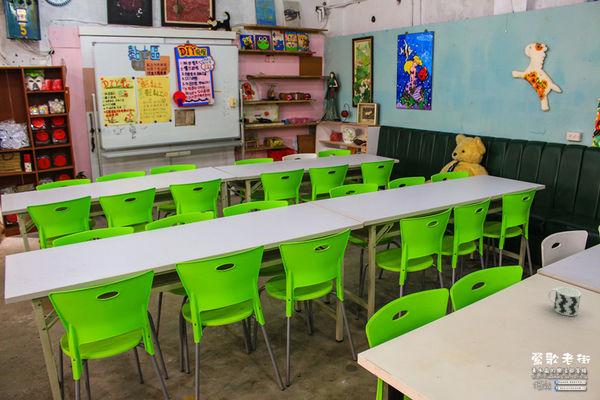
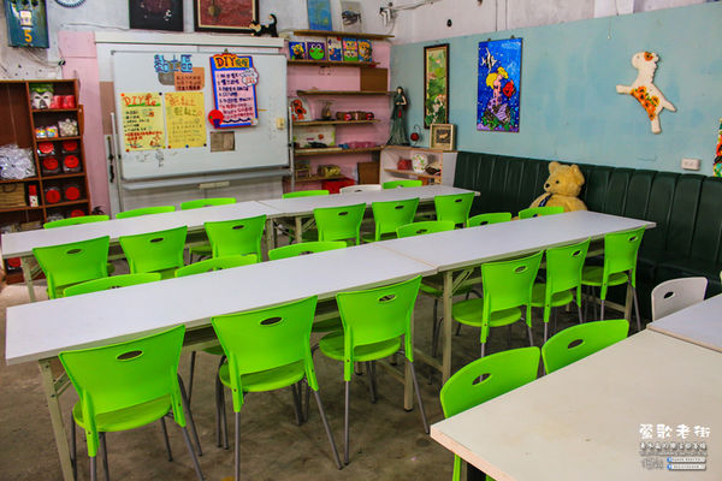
- cup [547,286,582,317]
